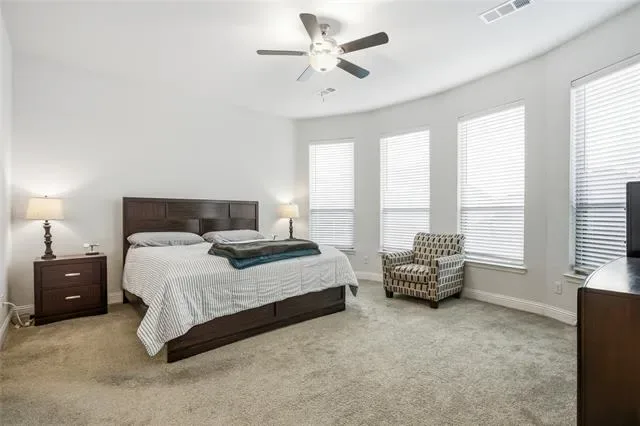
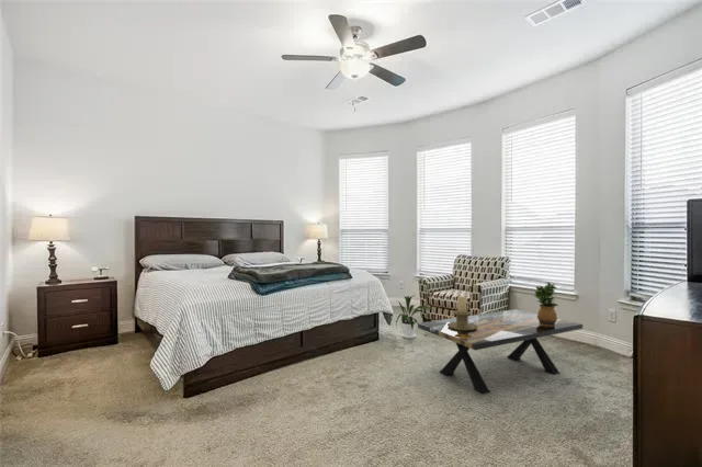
+ candle holder [448,295,477,331]
+ potted plant [533,281,559,327]
+ coffee table [417,308,584,396]
+ house plant [395,295,433,340]
